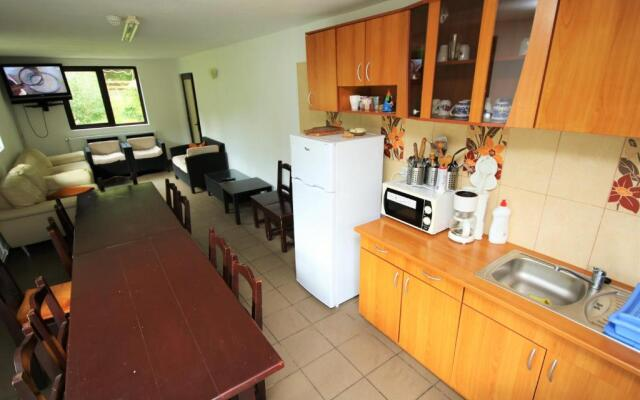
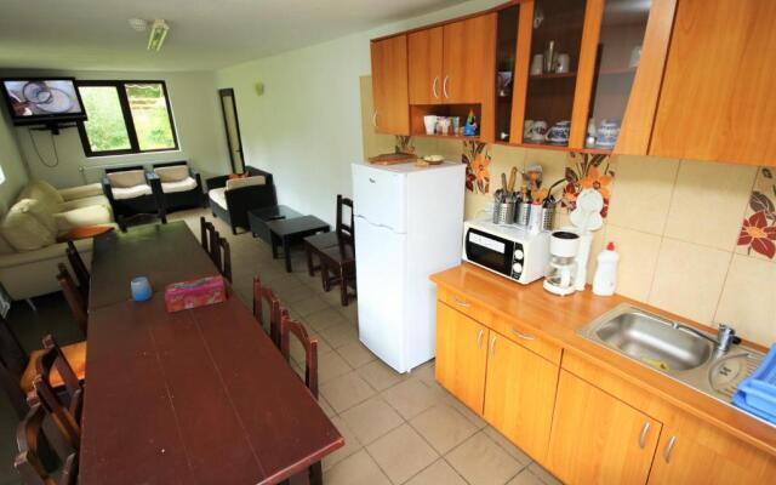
+ tissue box [164,274,227,314]
+ cup [130,276,153,302]
